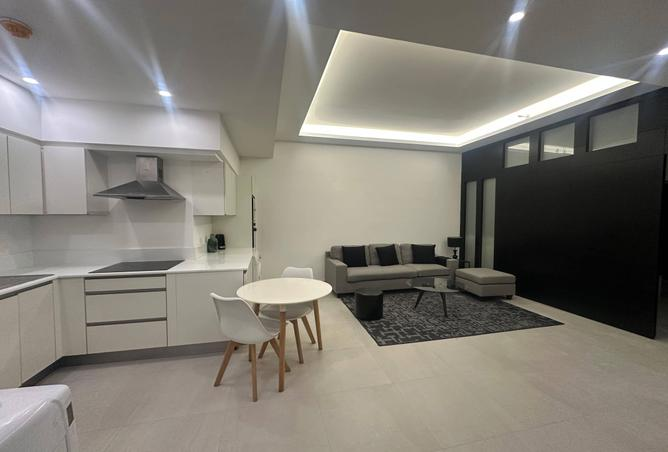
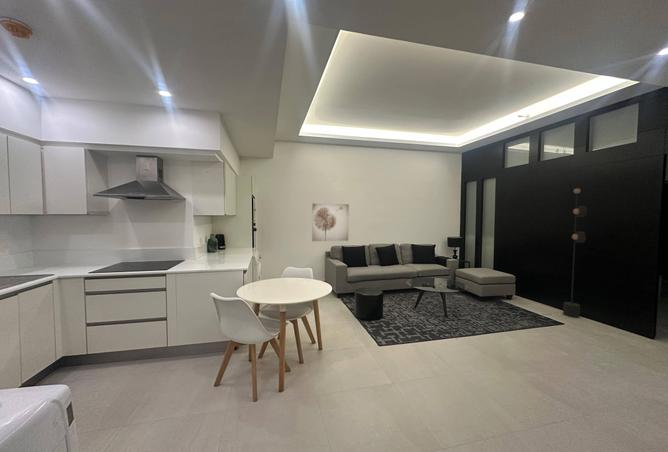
+ floor lamp [450,187,588,319]
+ wall art [311,202,350,242]
